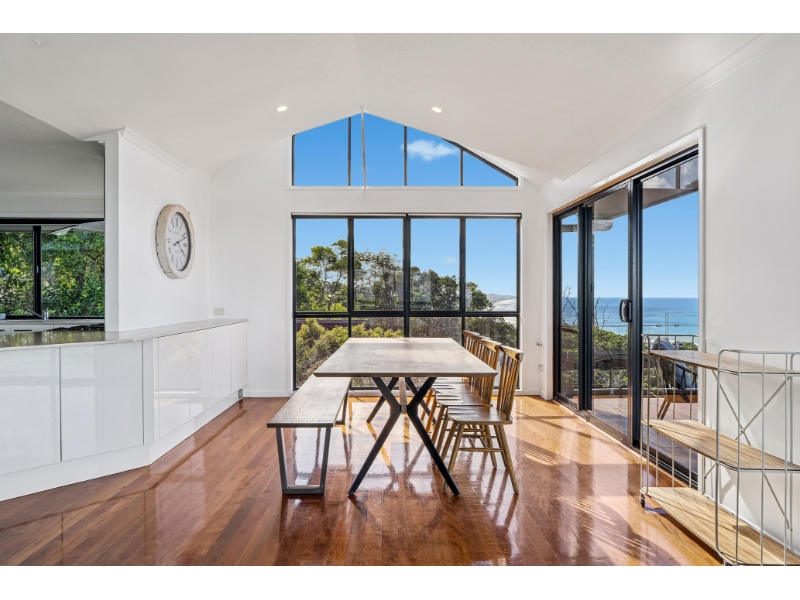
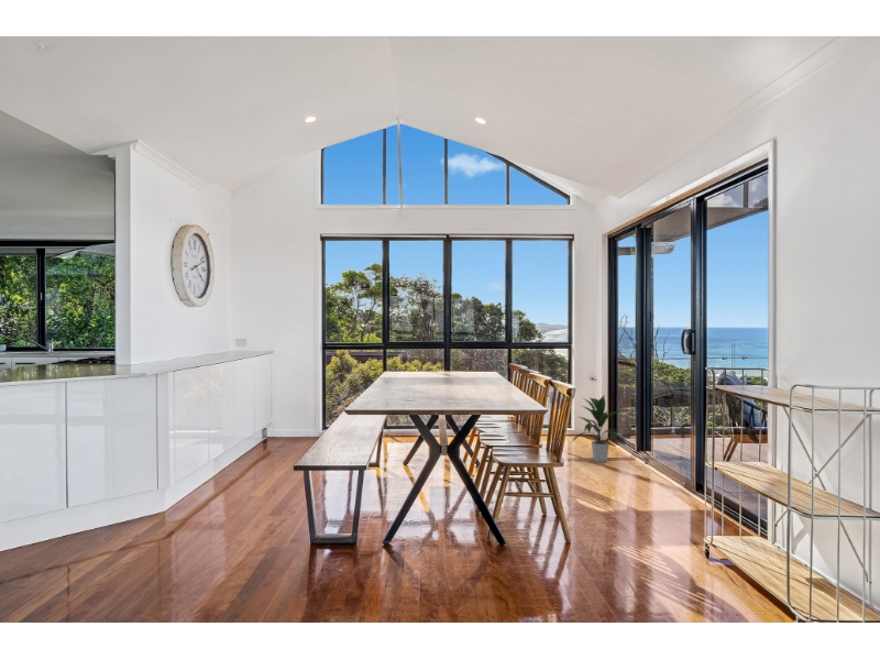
+ indoor plant [571,394,626,463]
